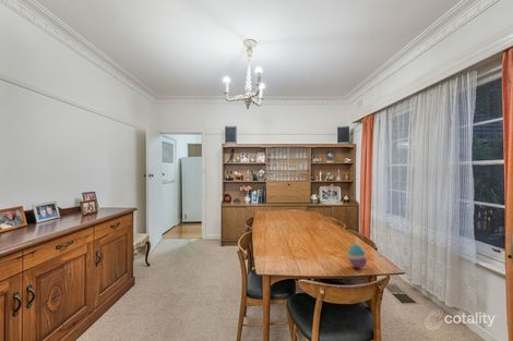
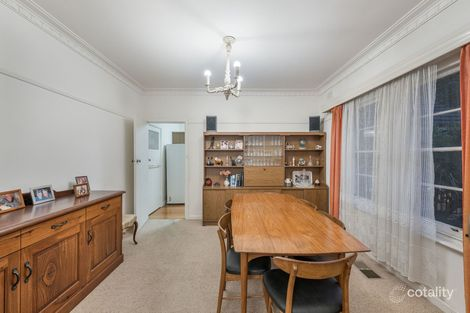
- decorative egg [347,243,368,269]
